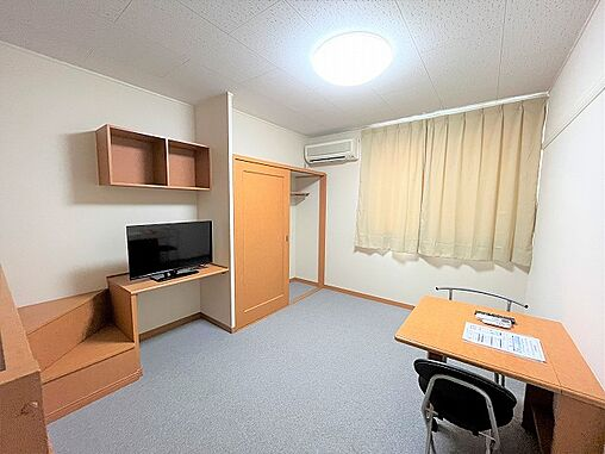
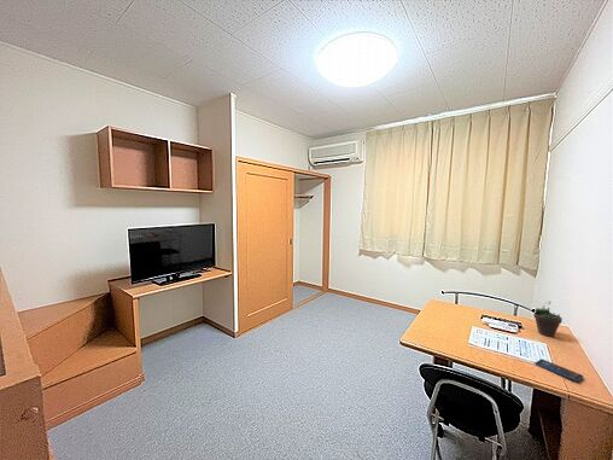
+ smartphone [533,357,584,383]
+ succulent plant [533,299,564,338]
